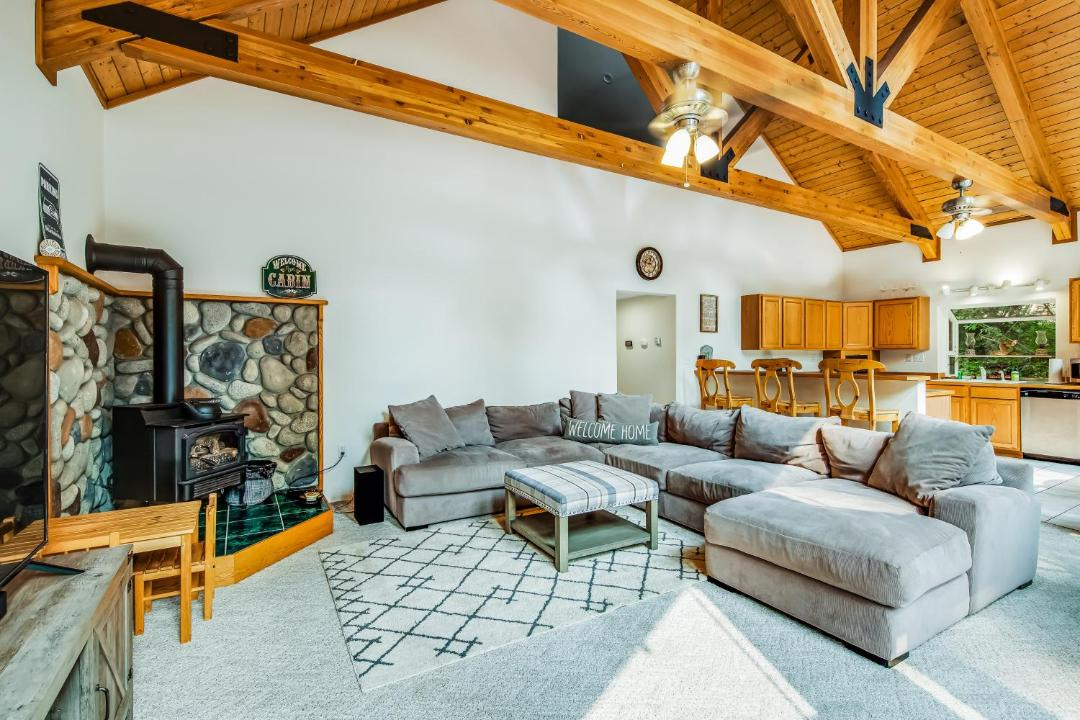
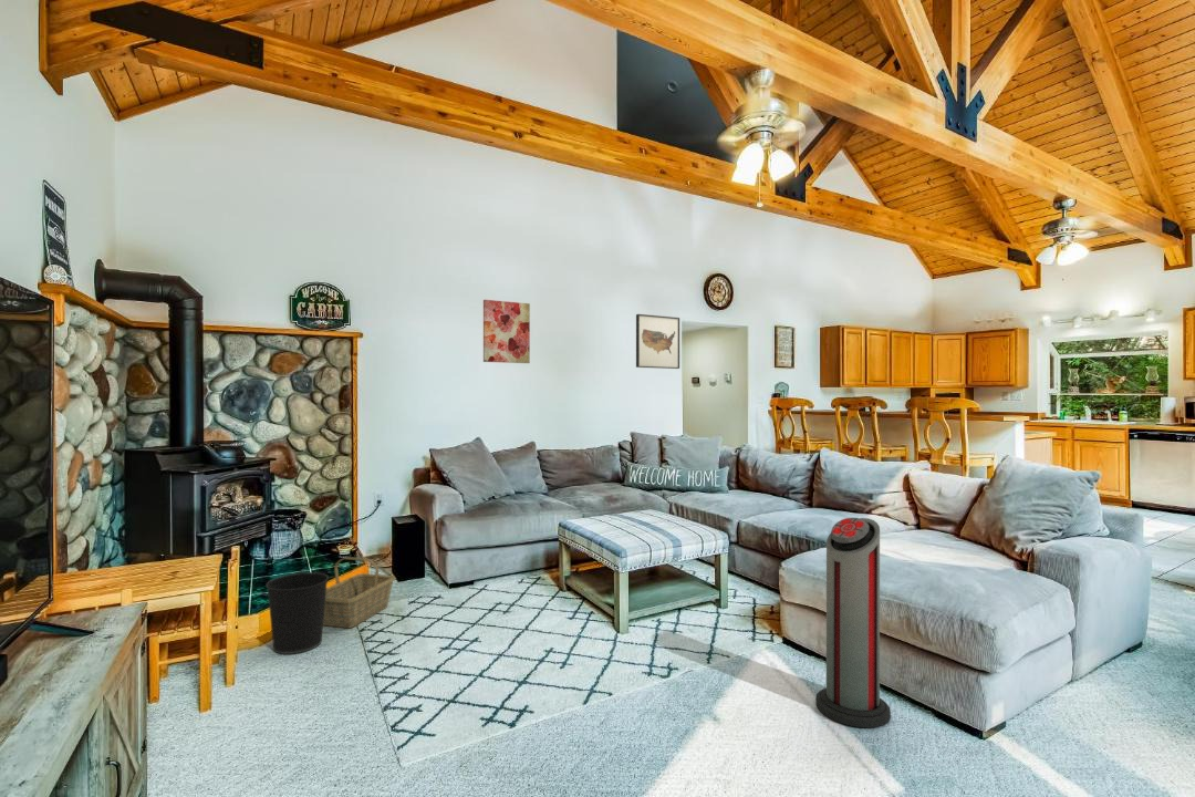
+ air purifier [814,517,892,729]
+ wall art [482,299,531,364]
+ wall art [635,313,680,370]
+ basket [323,556,396,629]
+ wastebasket [264,571,330,655]
